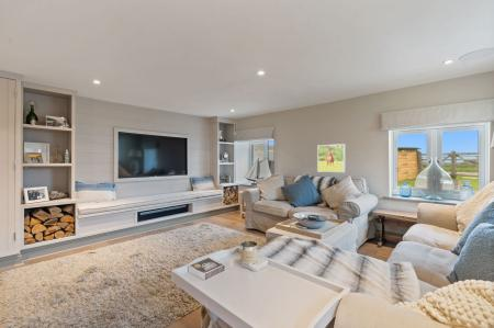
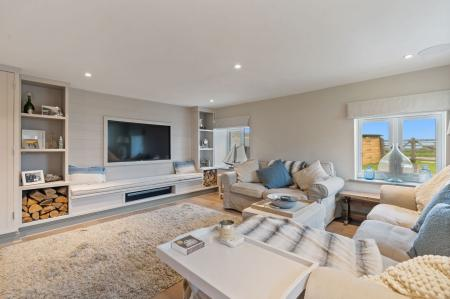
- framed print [316,143,346,173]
